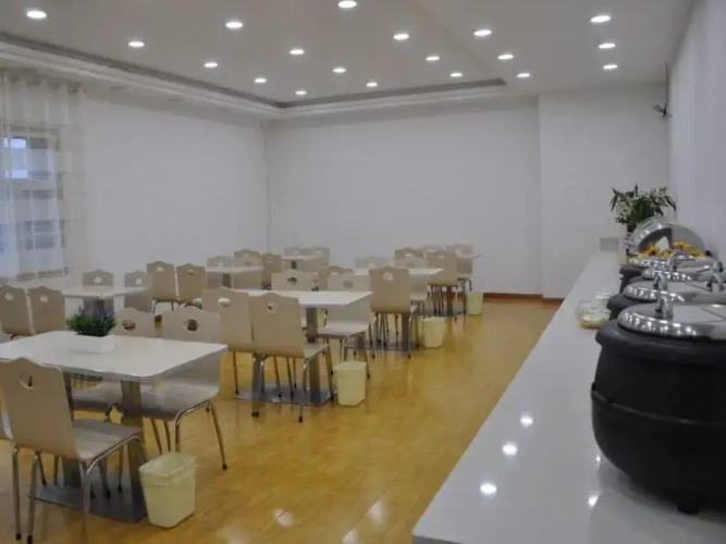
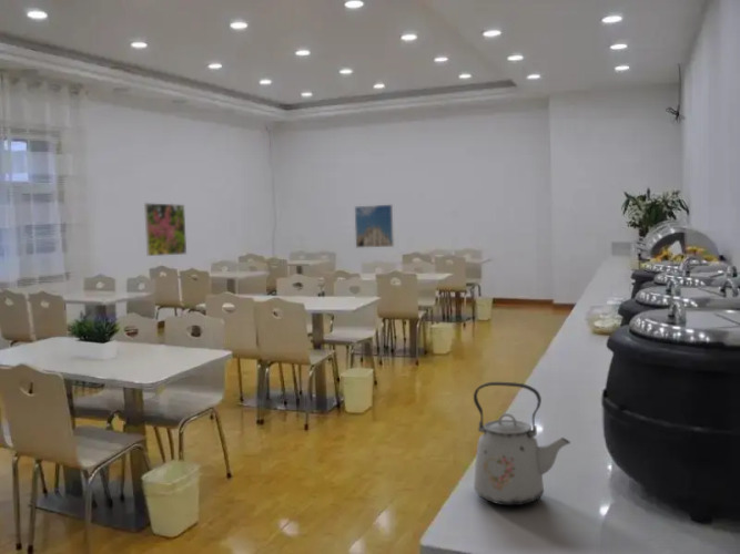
+ kettle [473,381,571,506]
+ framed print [354,204,395,248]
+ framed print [143,202,187,257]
